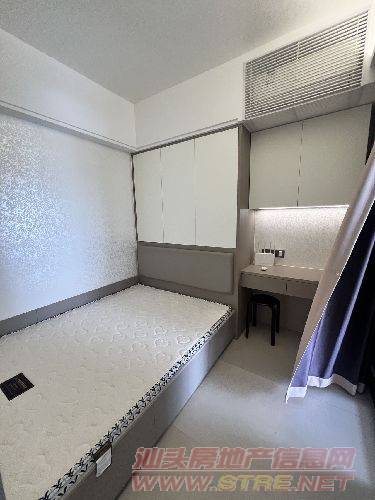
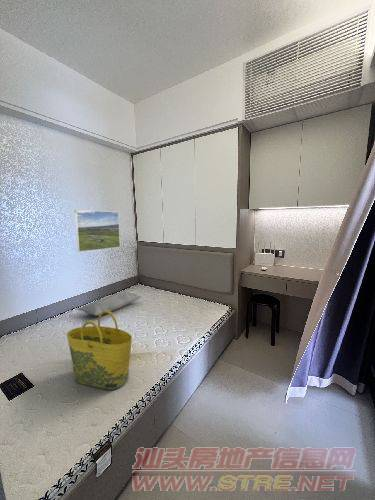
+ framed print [74,209,121,253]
+ pillow [77,291,143,317]
+ tote bag [66,310,133,391]
